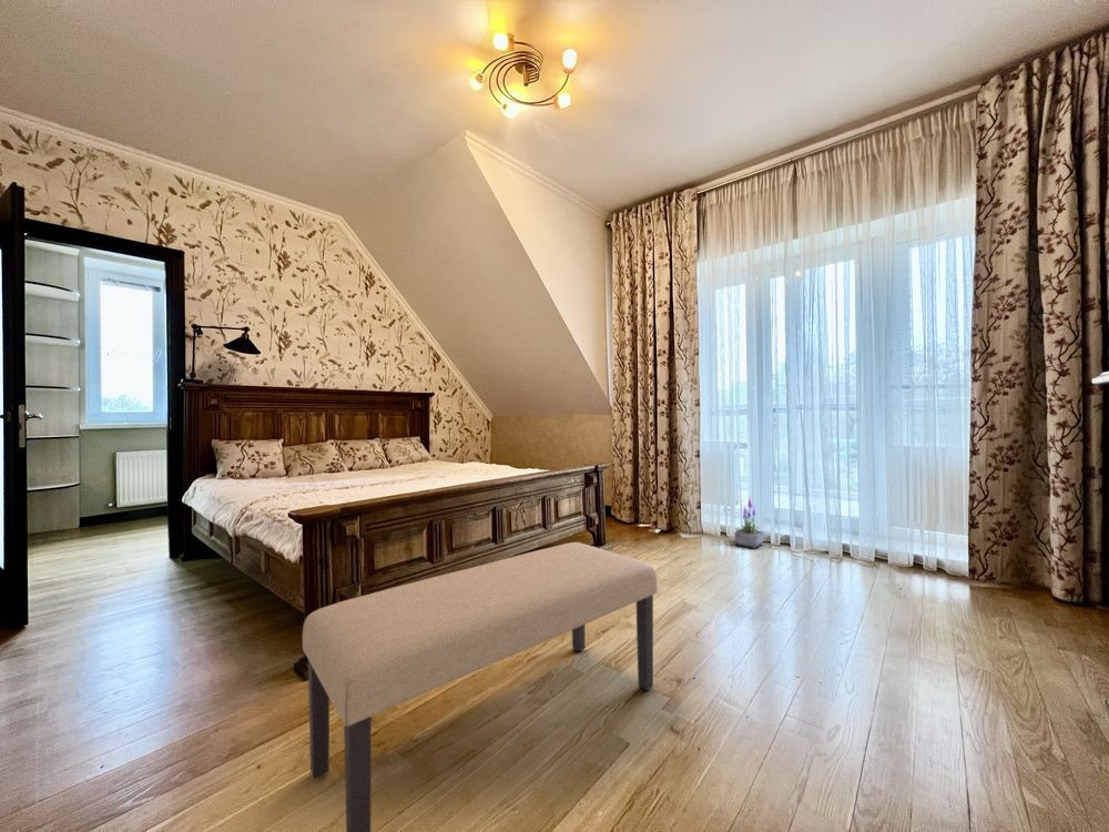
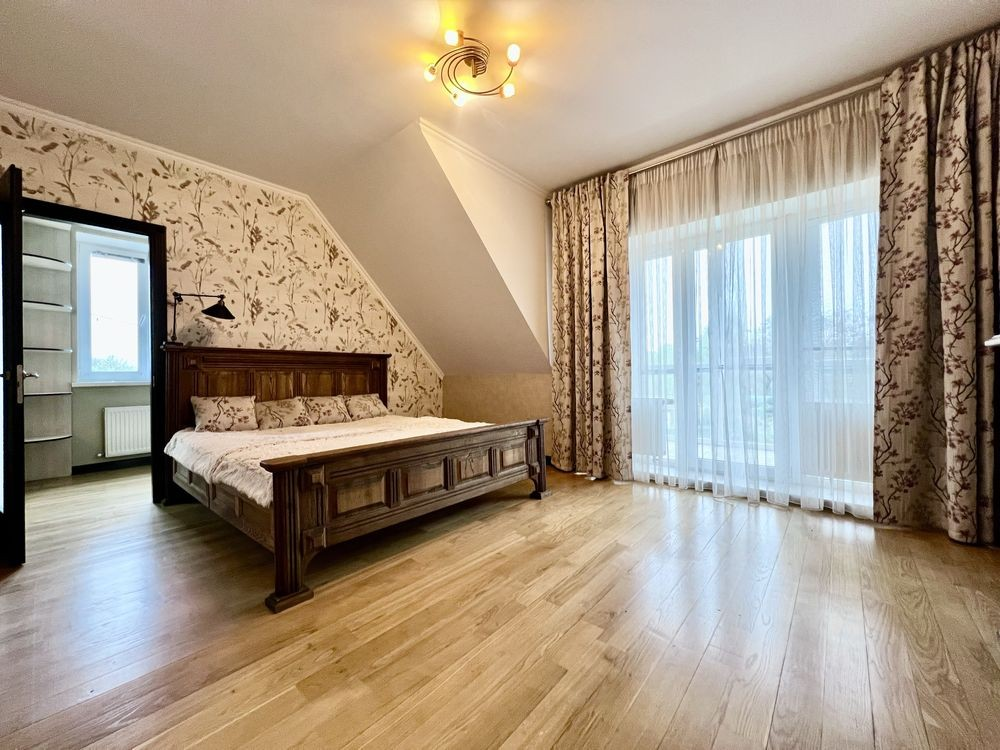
- bench [302,541,659,832]
- potted plant [733,495,764,549]
